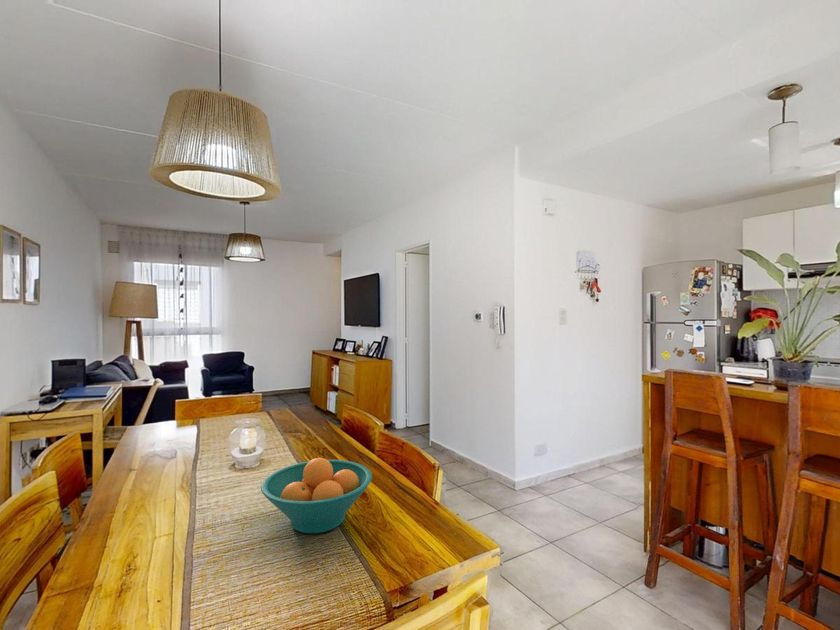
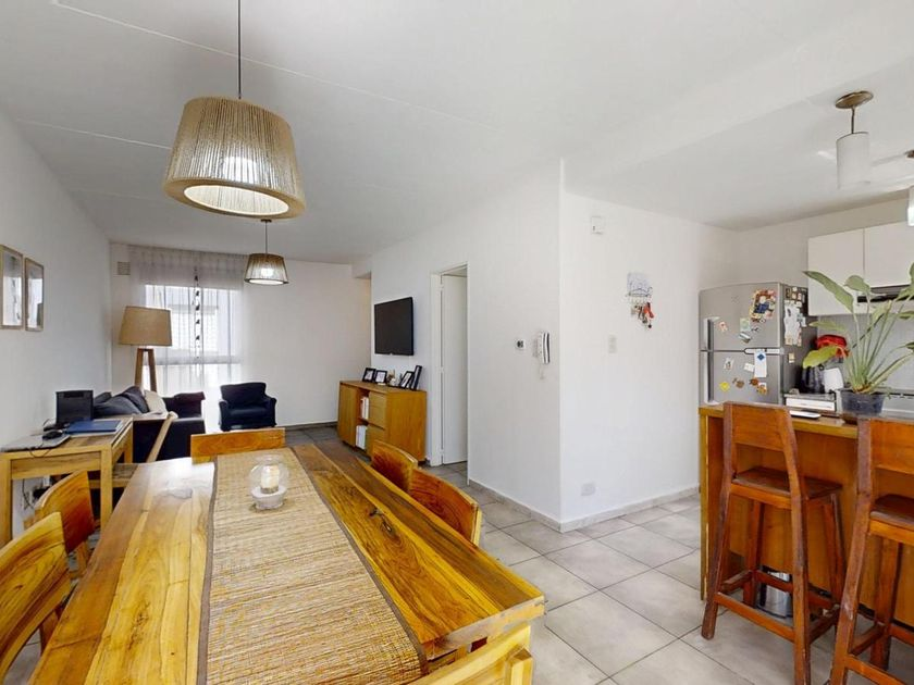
- fruit bowl [260,457,373,534]
